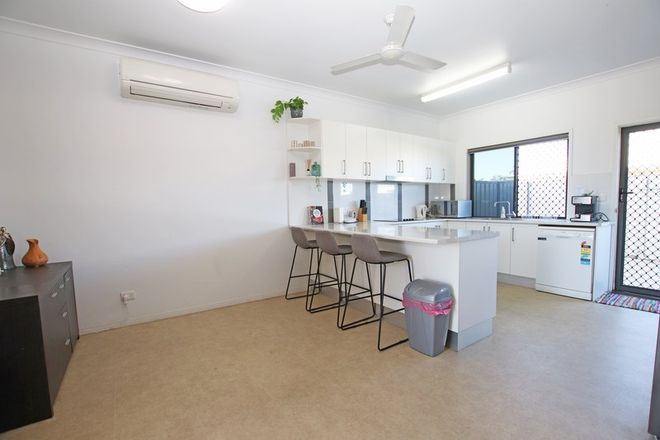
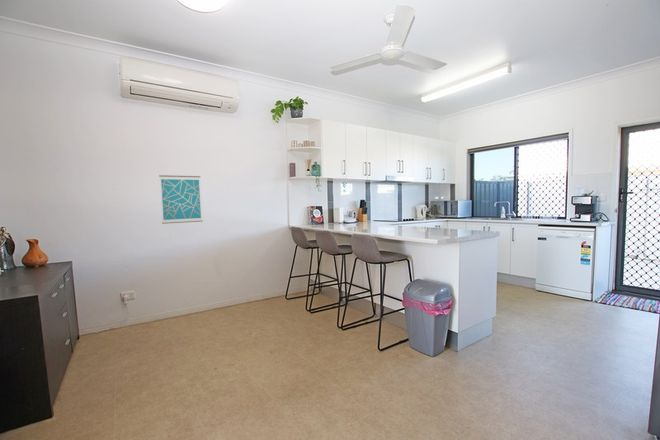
+ wall art [158,174,203,225]
